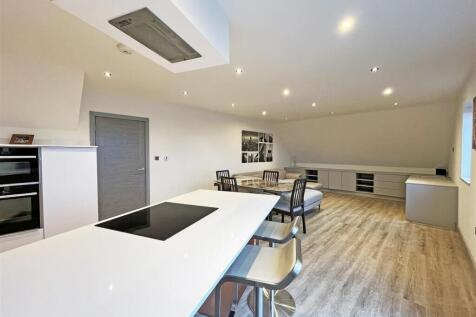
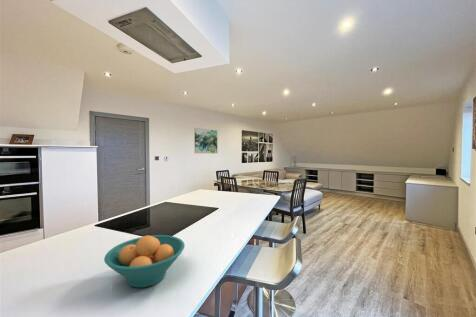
+ wall art [194,127,218,154]
+ fruit bowl [103,234,186,288]
